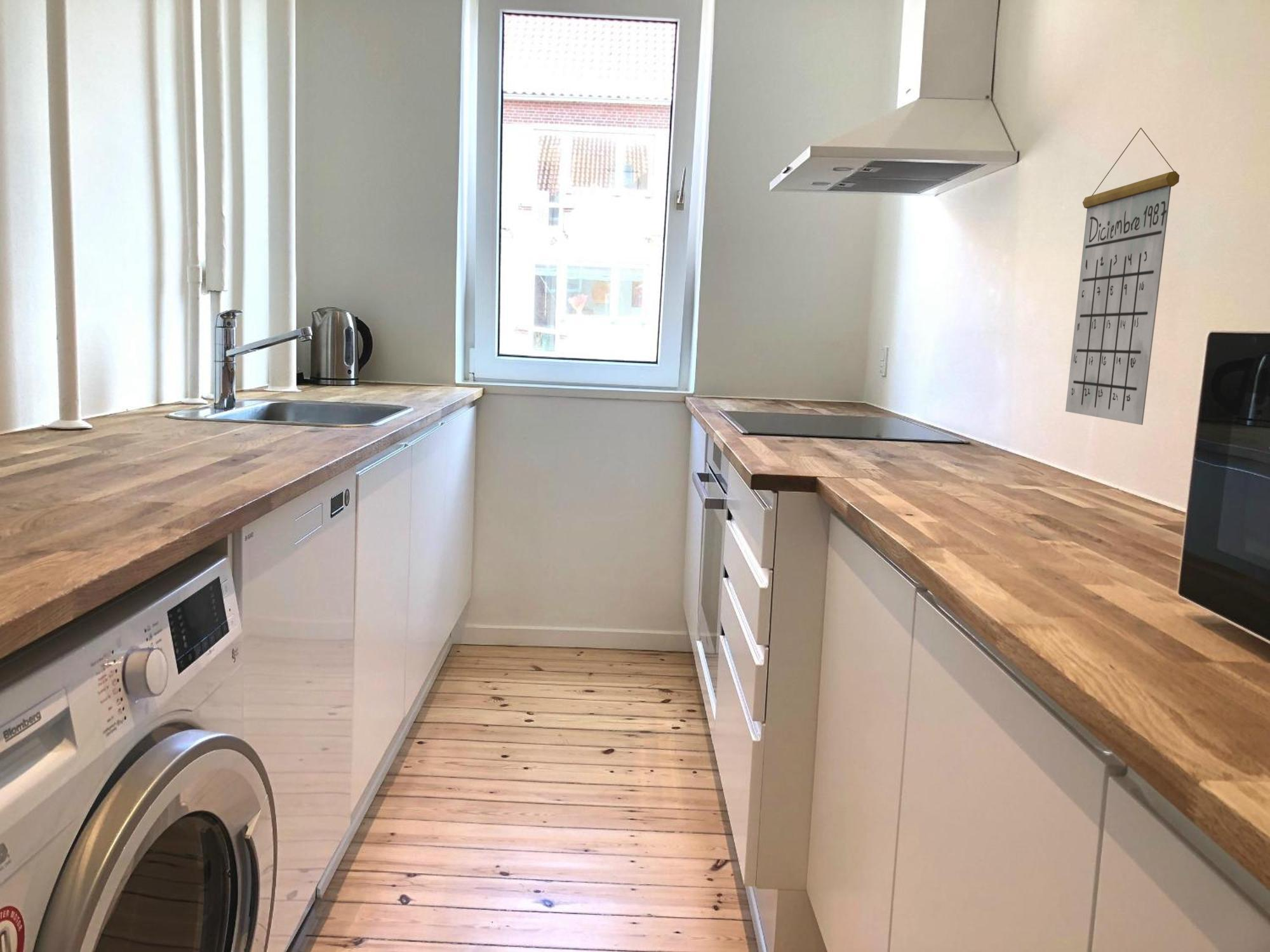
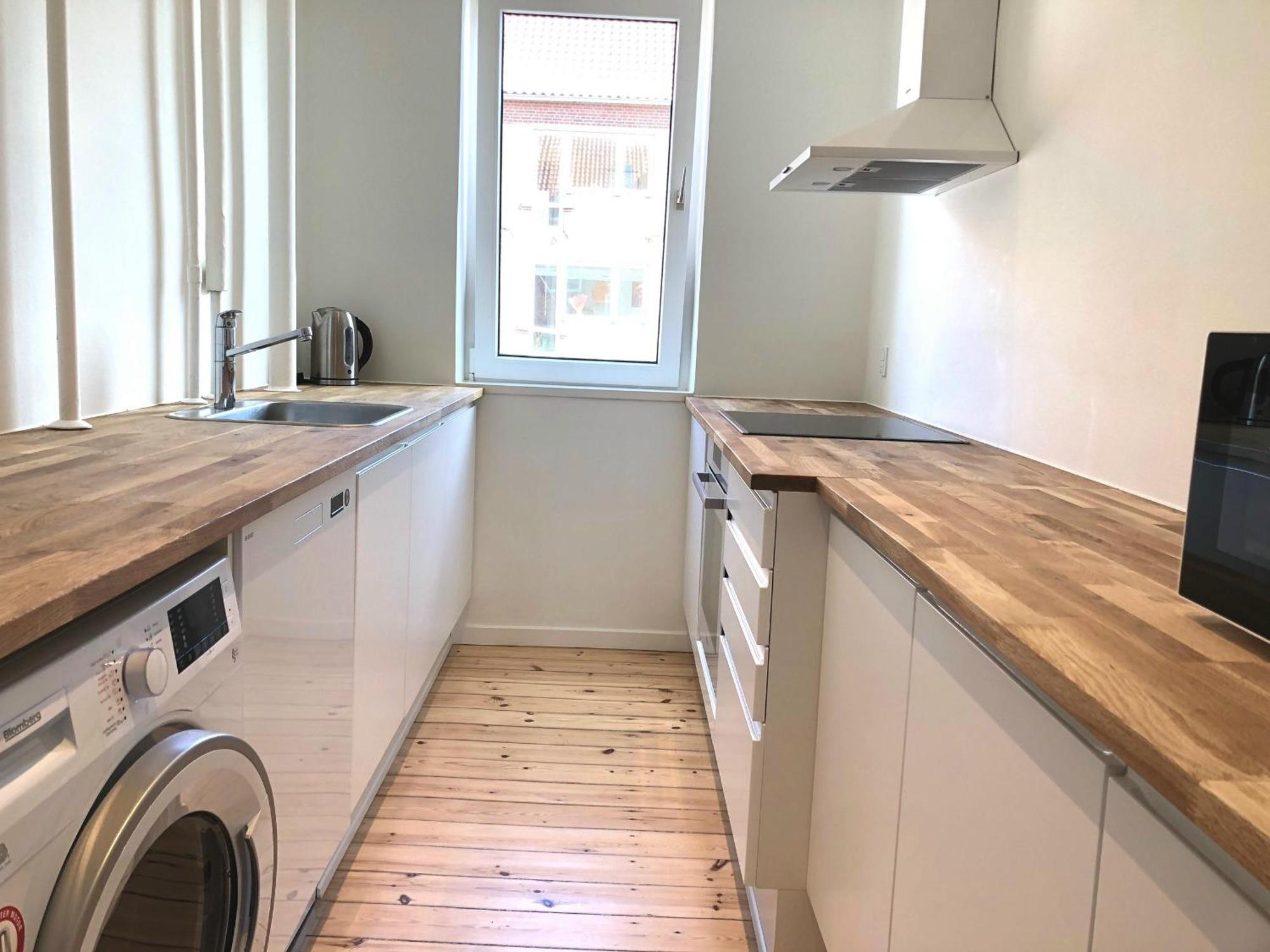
- calendar [1065,127,1180,425]
